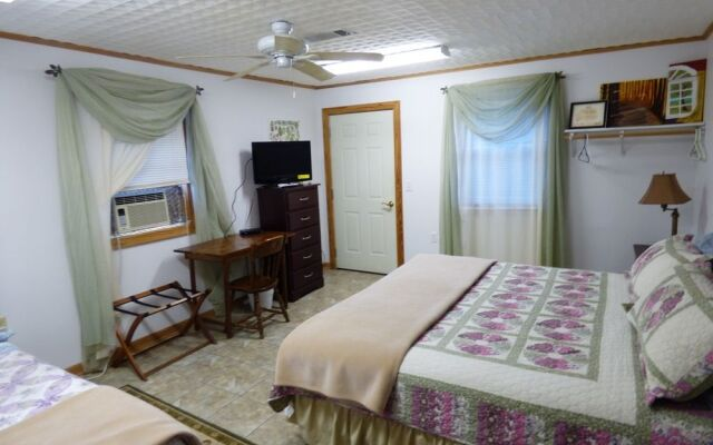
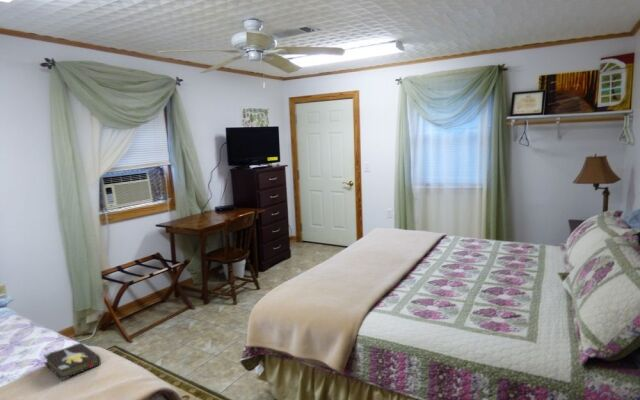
+ hardback book [43,342,102,381]
